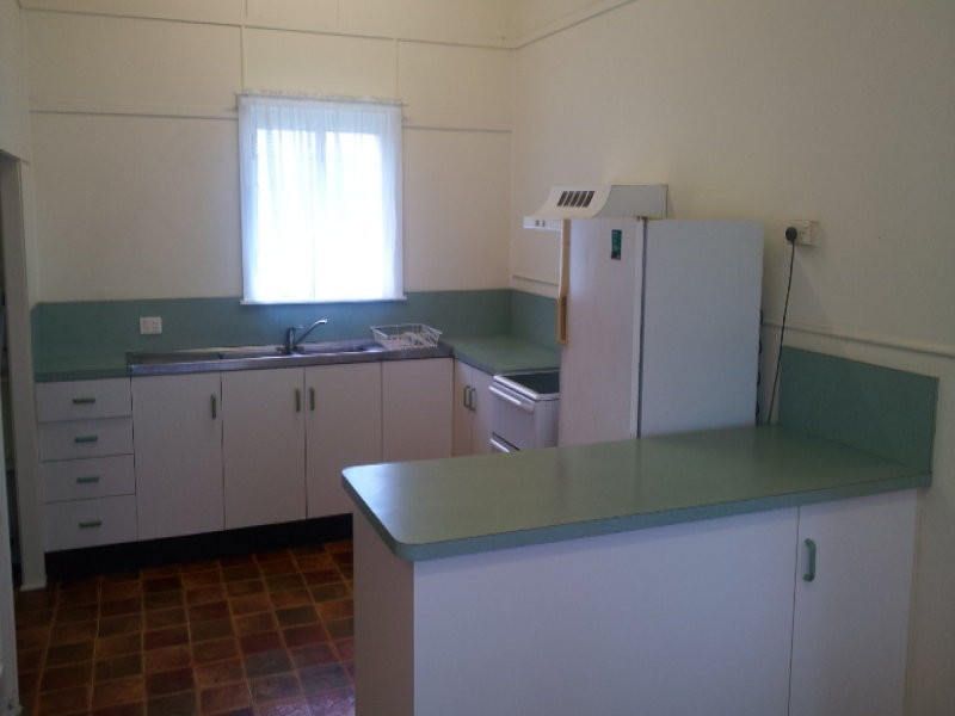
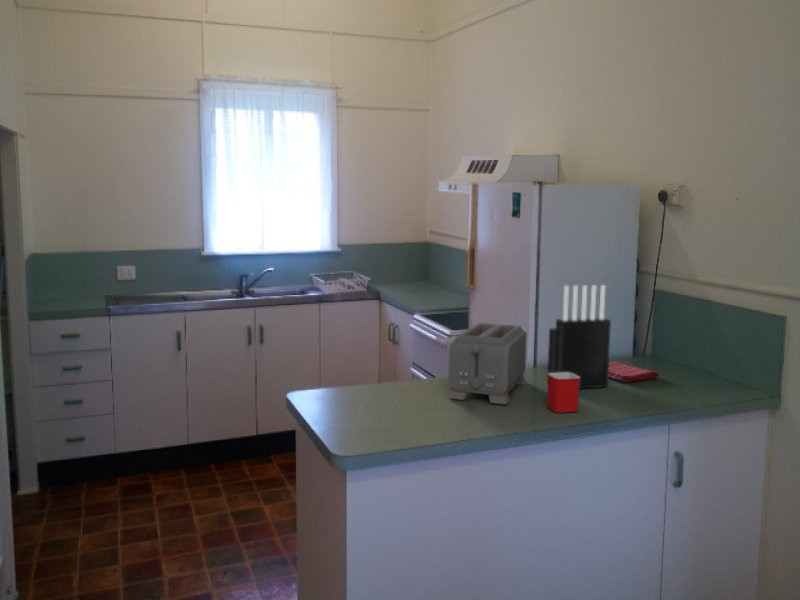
+ mug [546,372,580,414]
+ dish towel [608,360,660,383]
+ knife block [546,284,612,390]
+ toaster [447,322,528,405]
